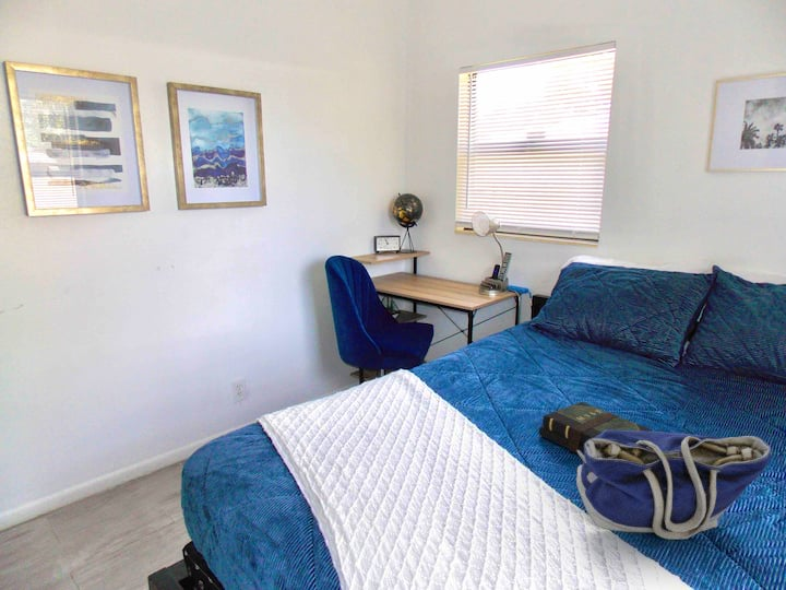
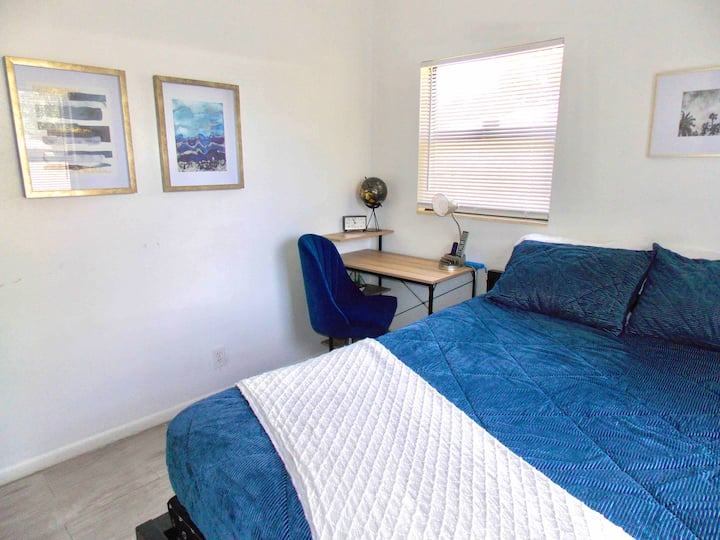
- book [538,401,653,456]
- tote bag [575,429,773,541]
